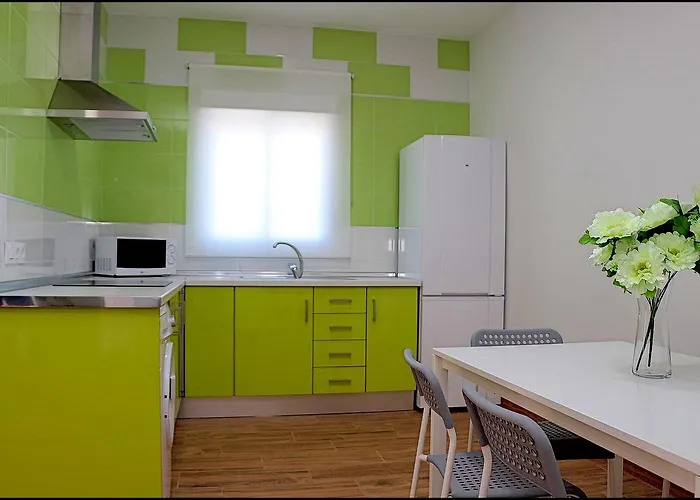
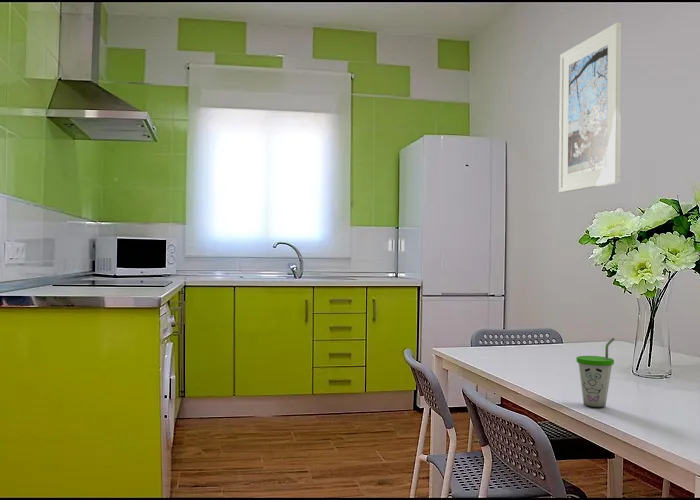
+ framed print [558,22,622,194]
+ cup [575,337,616,408]
